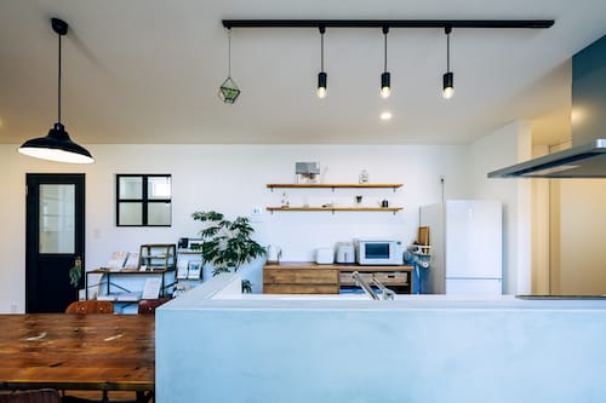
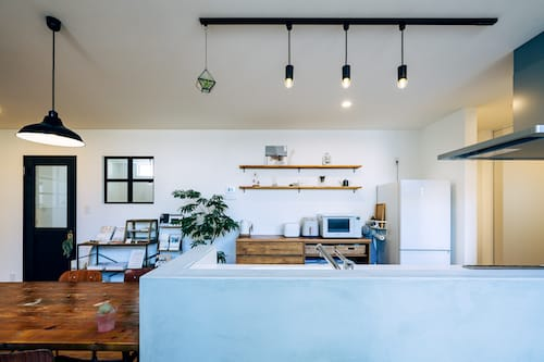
+ potted succulent [94,302,119,334]
